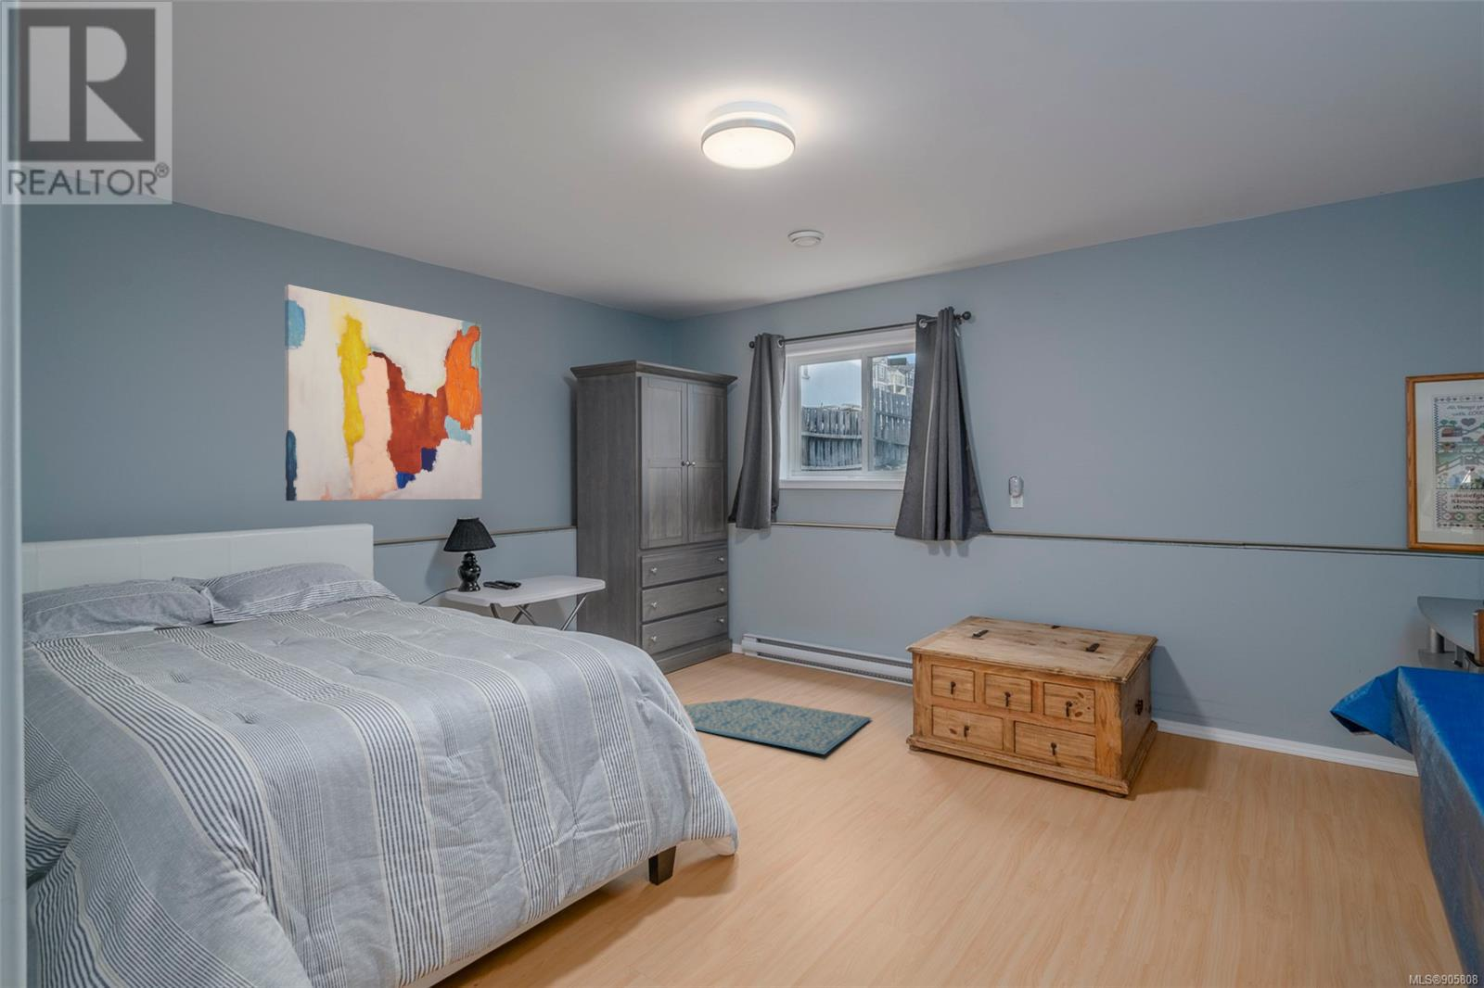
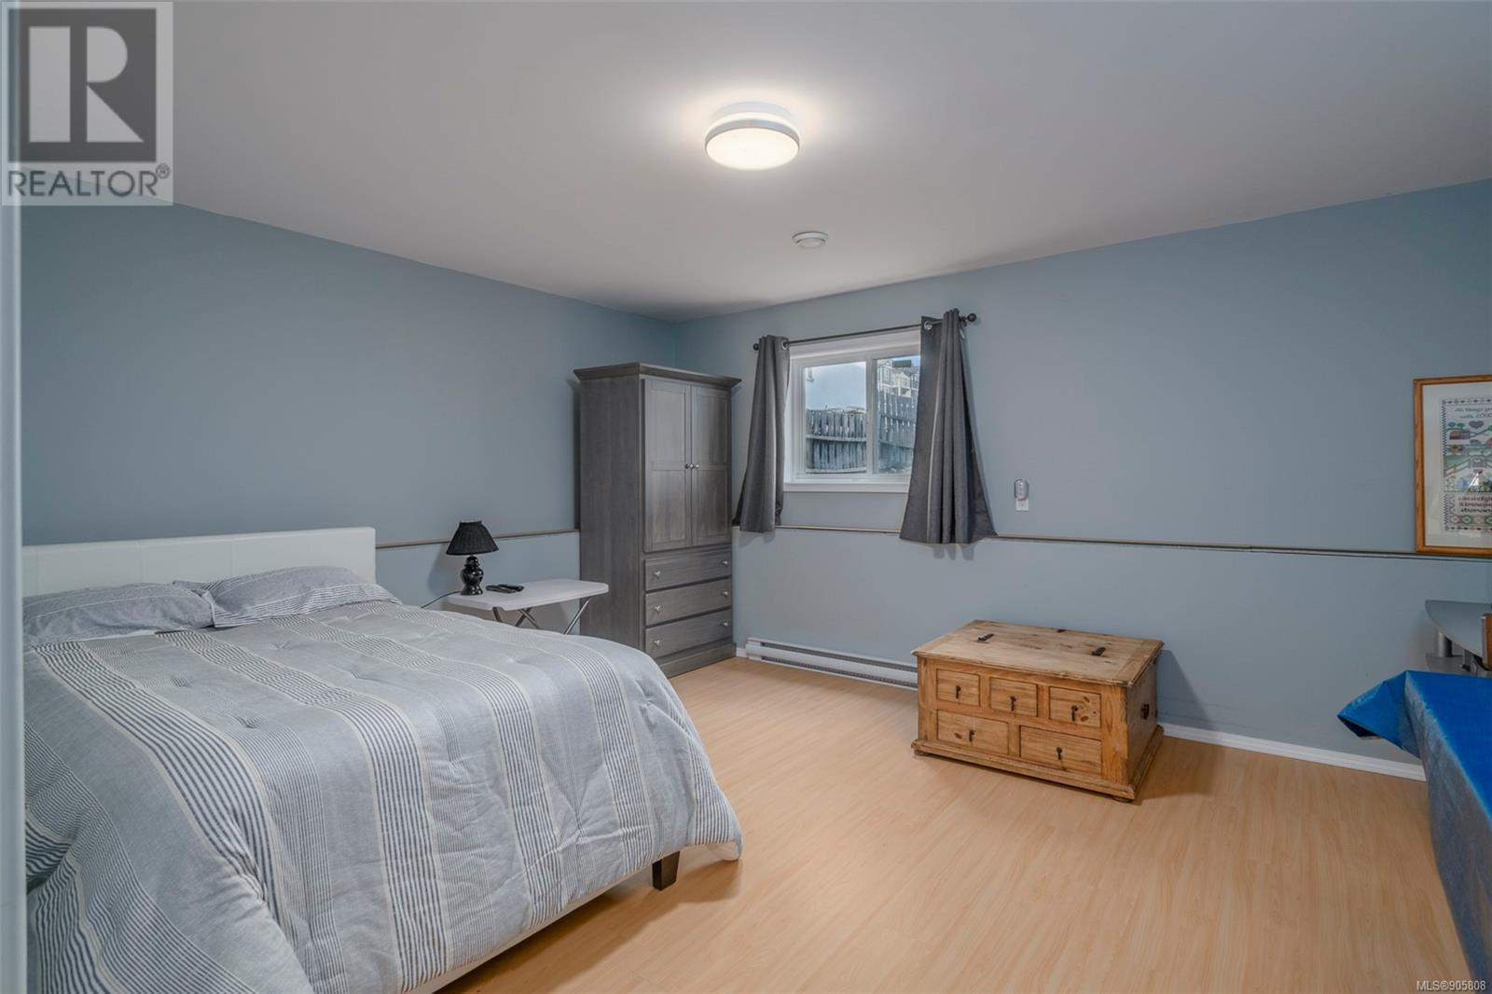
- rug [683,697,873,755]
- wall art [284,283,483,502]
